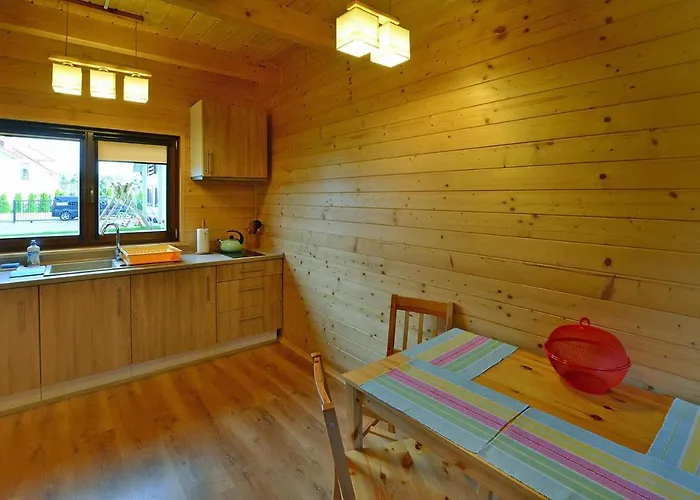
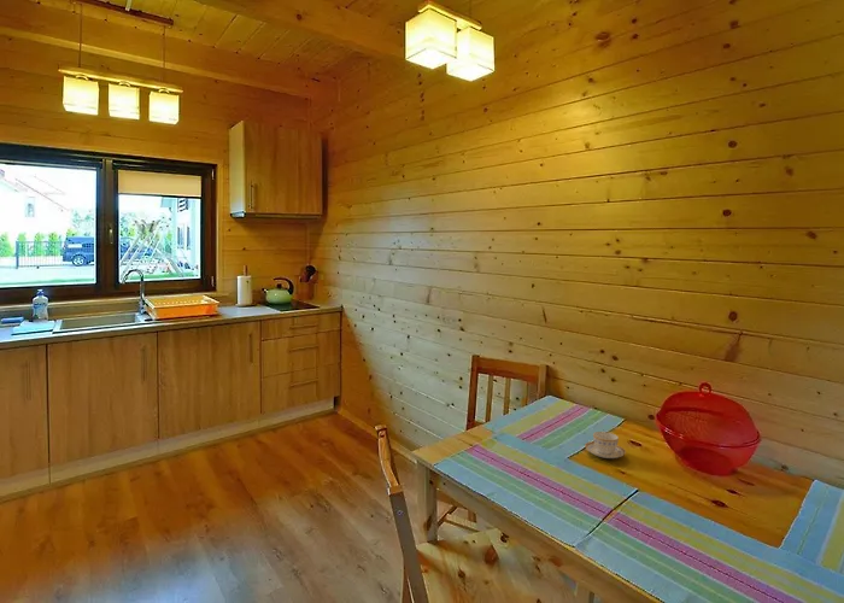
+ teacup [584,431,627,459]
